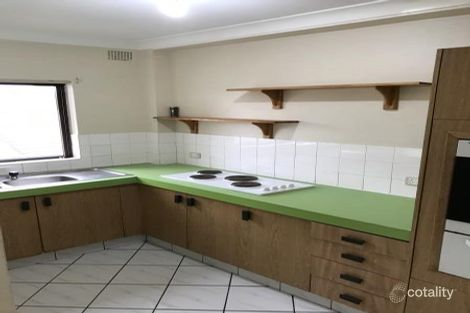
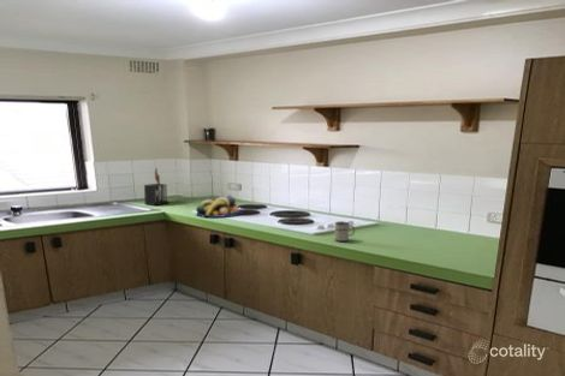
+ knife block [143,167,170,207]
+ mug [334,221,356,243]
+ fruit bowl [195,195,245,219]
